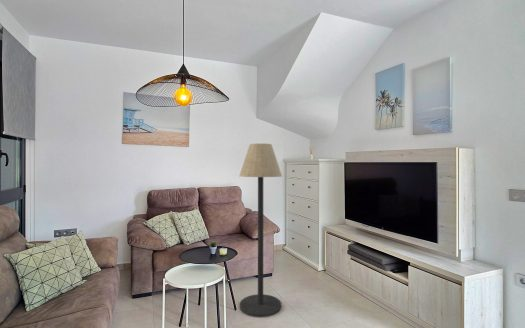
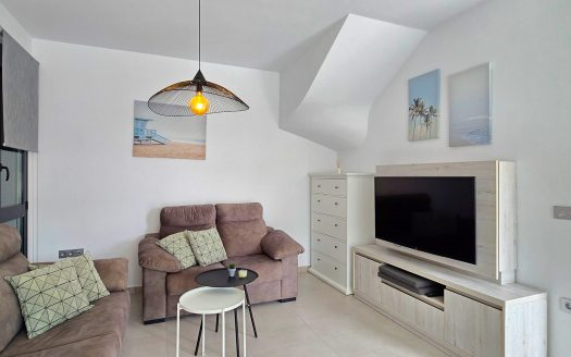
- floor lamp [238,143,283,318]
